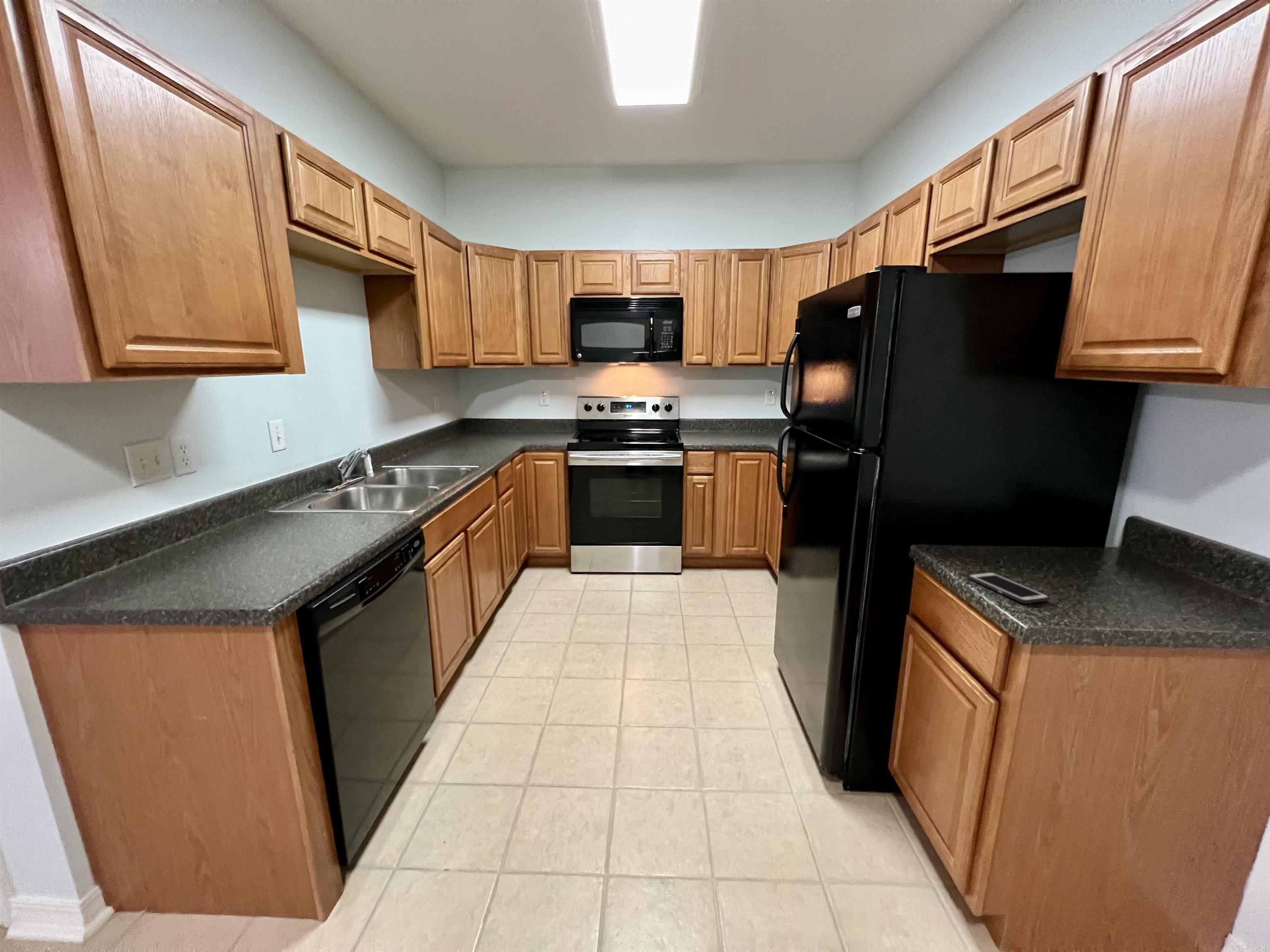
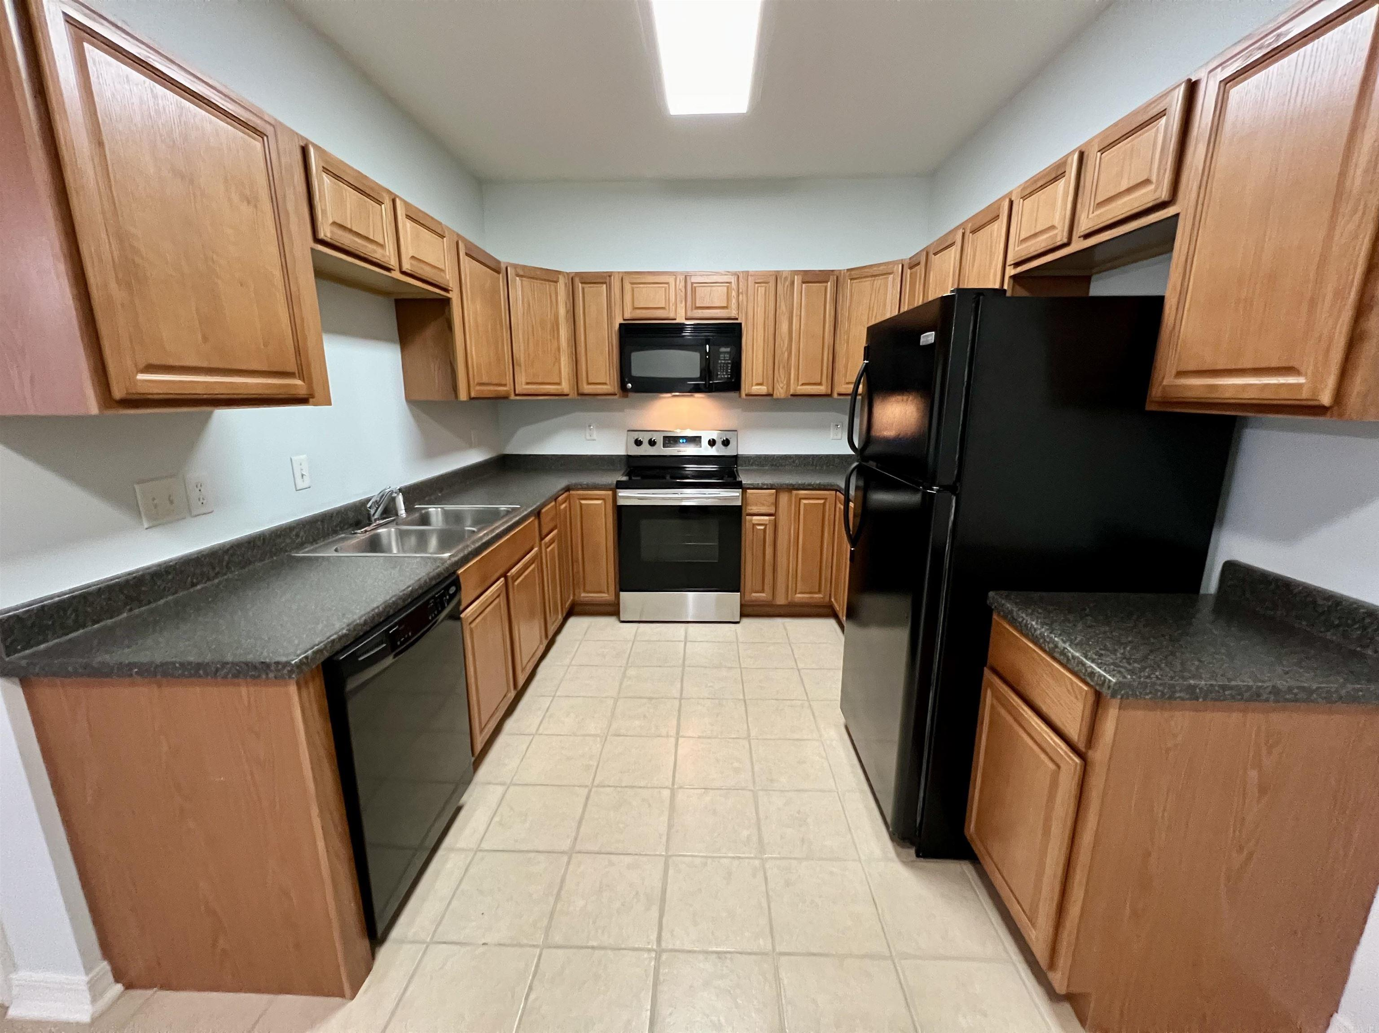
- cell phone [967,572,1050,604]
